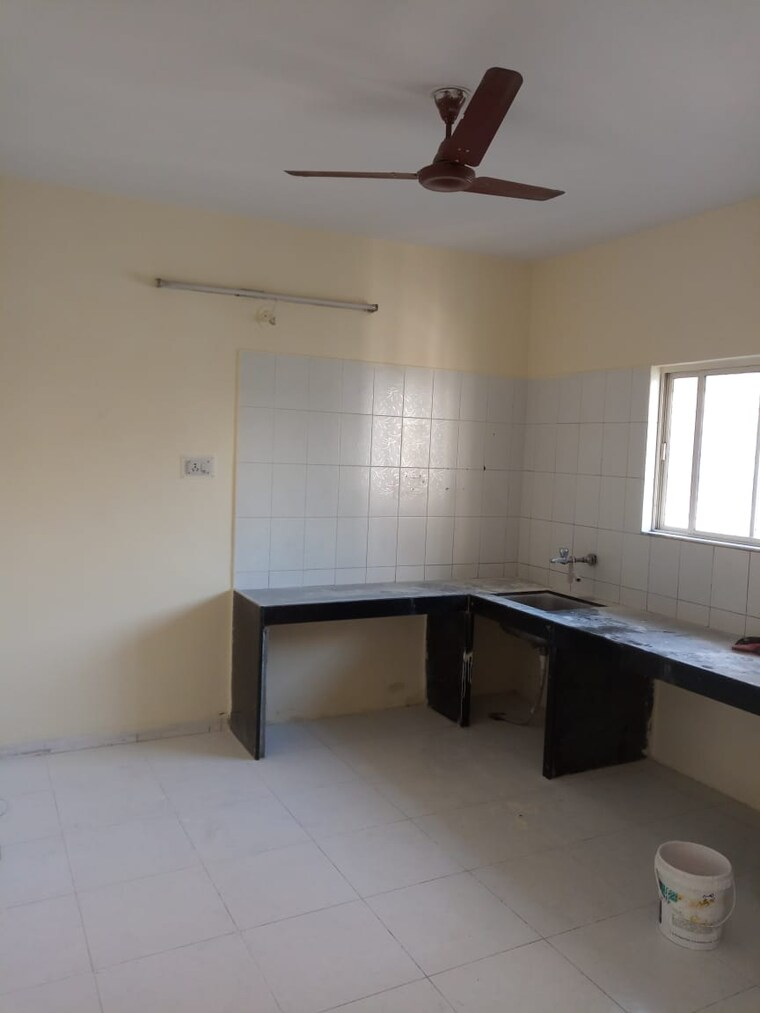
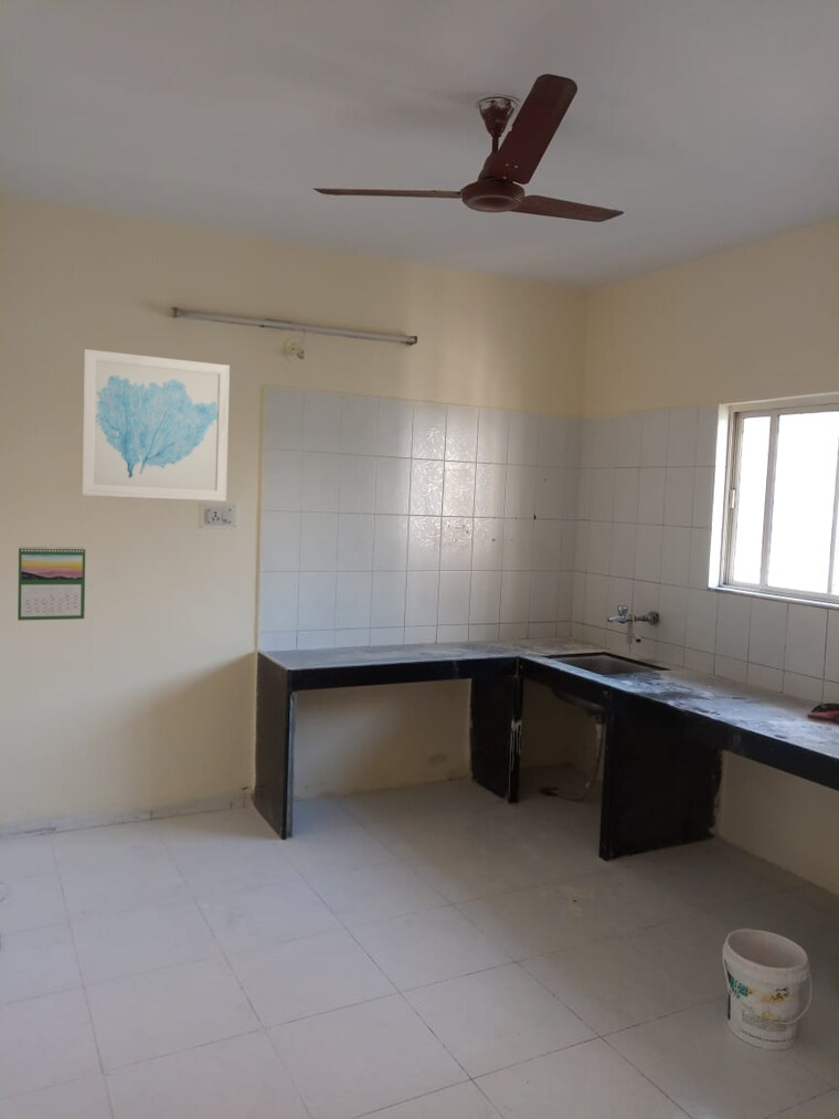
+ wall art [81,348,231,502]
+ calendar [17,545,86,622]
